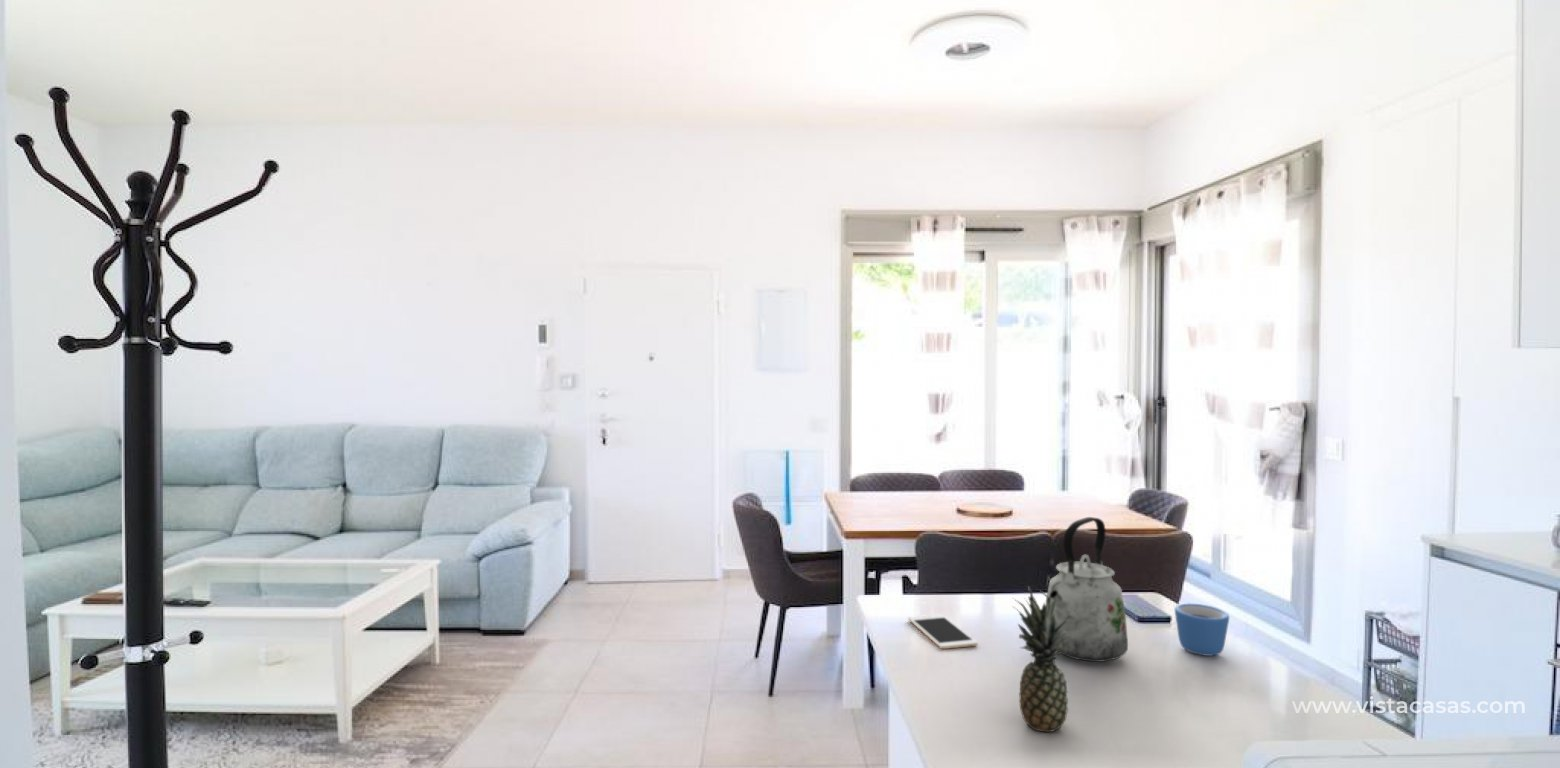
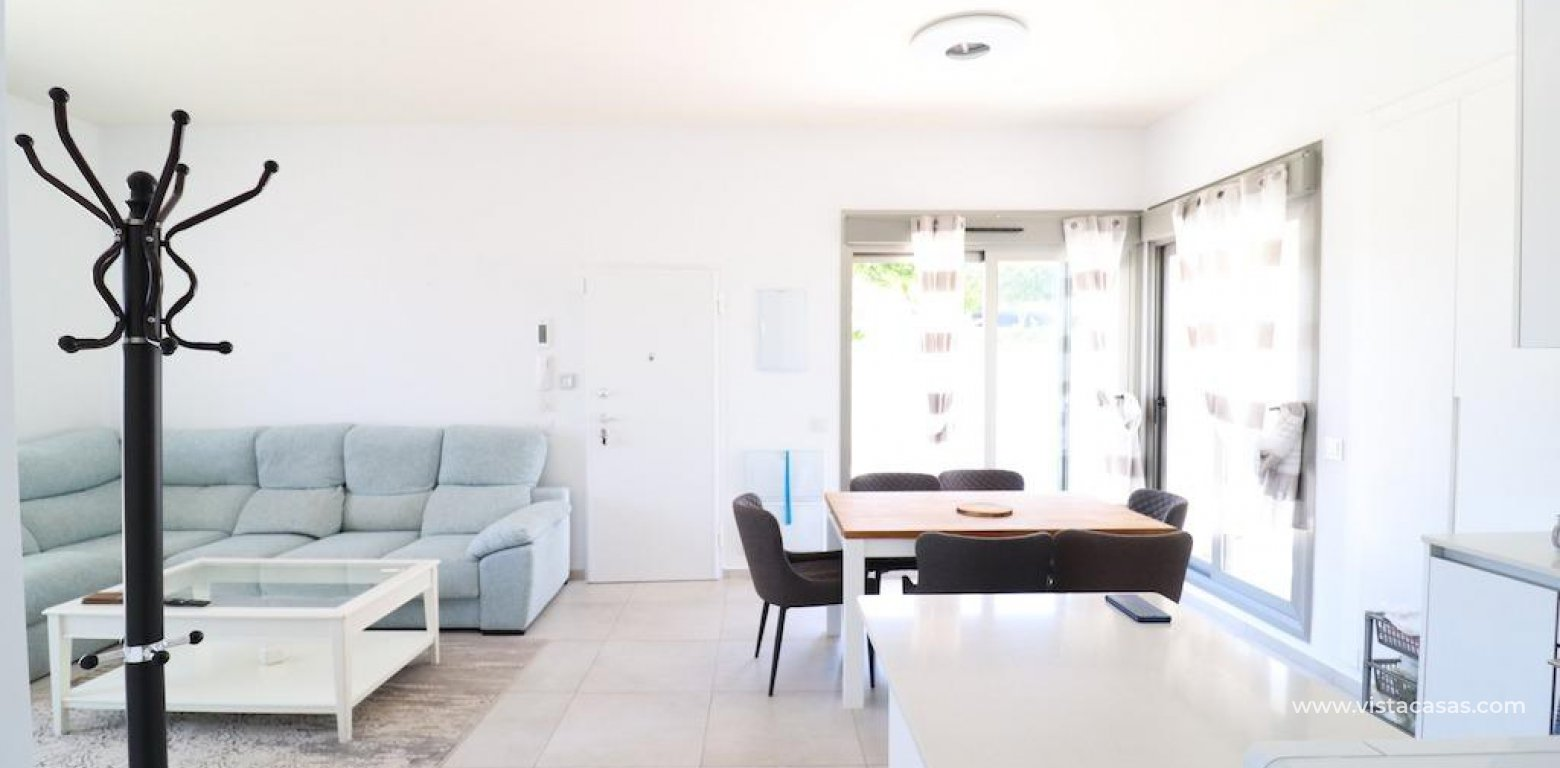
- cell phone [907,613,979,650]
- mug [1174,602,1230,657]
- fruit [1011,585,1070,733]
- kettle [1045,516,1129,663]
